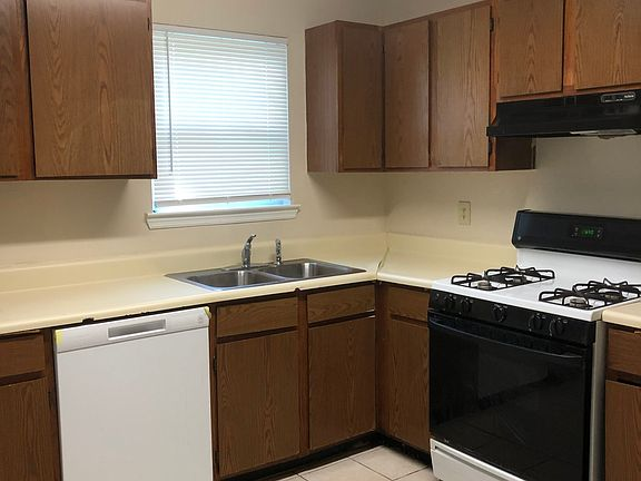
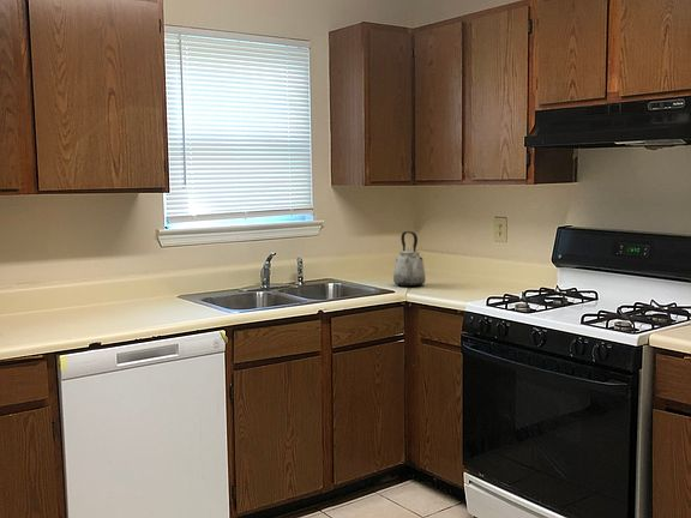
+ kettle [392,230,427,288]
